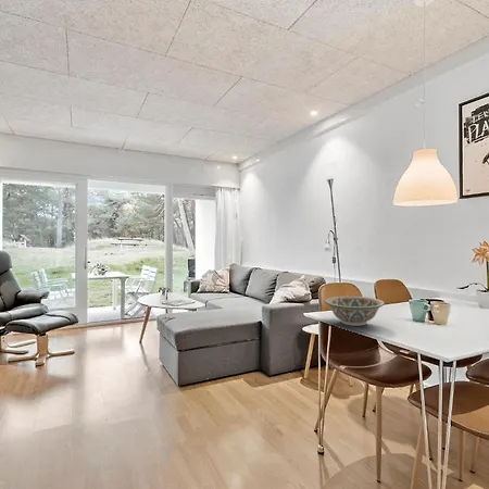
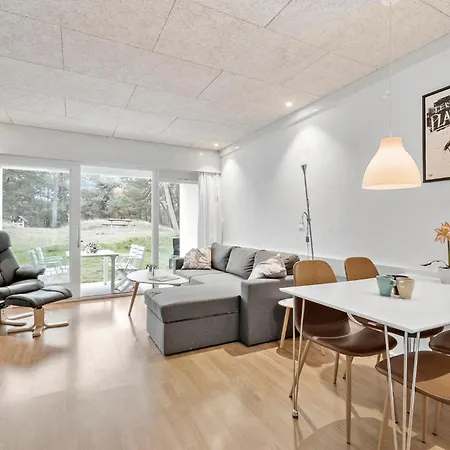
- decorative bowl [324,296,386,327]
